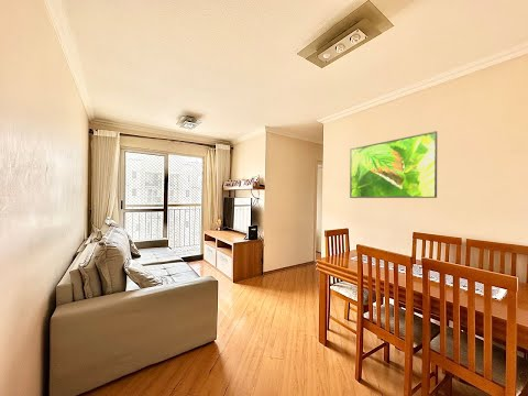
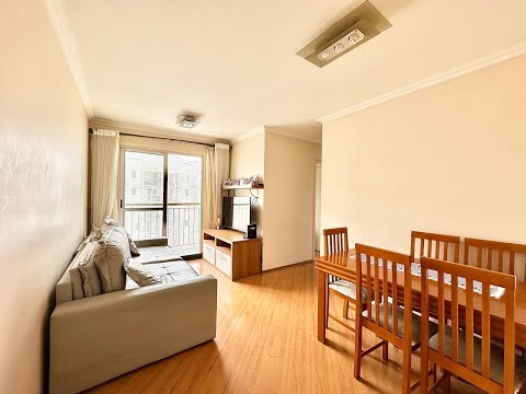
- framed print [349,130,438,199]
